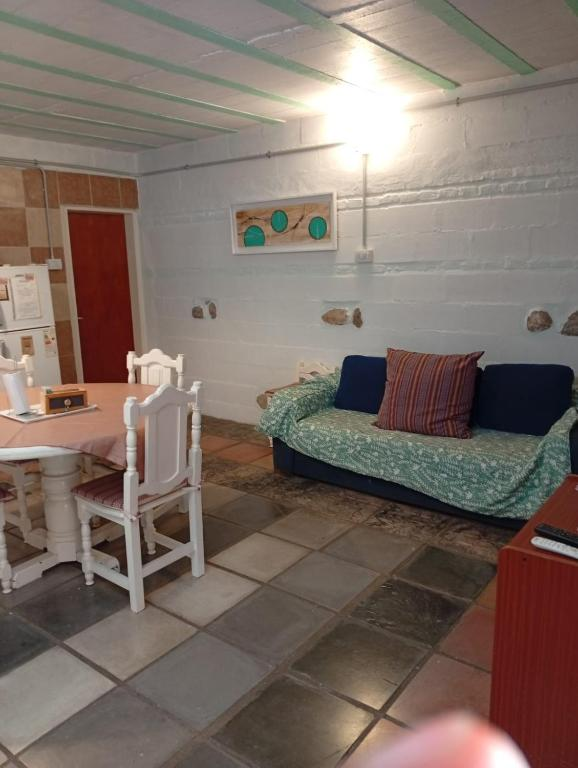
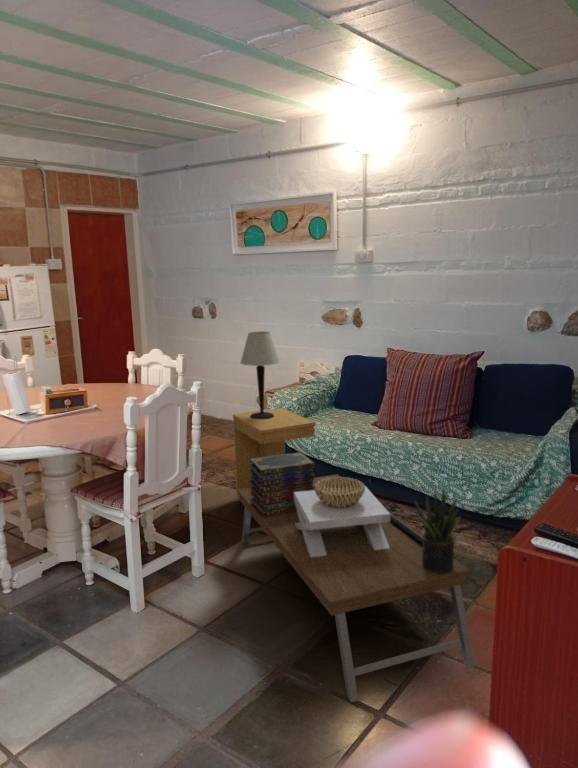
+ potted plant [413,488,462,573]
+ book stack [249,451,316,518]
+ coffee table [236,473,476,704]
+ table lamp [240,330,281,419]
+ decorative bowl [294,476,391,557]
+ side table [232,407,316,499]
